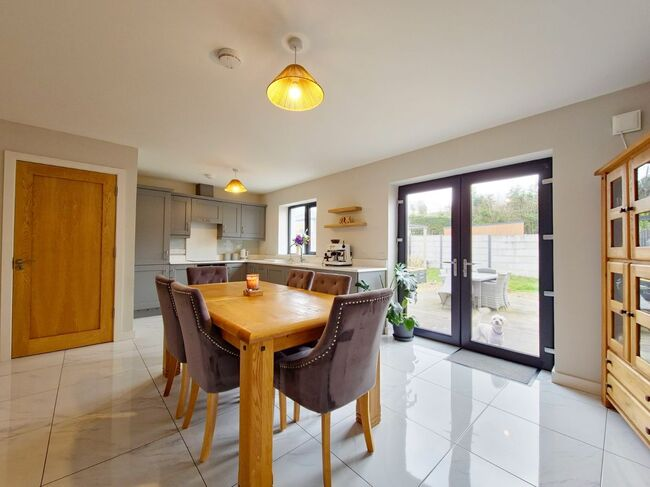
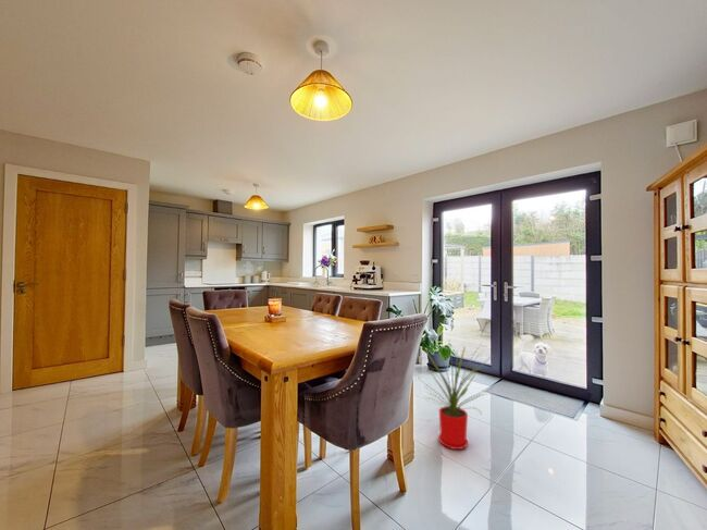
+ house plant [419,337,494,451]
